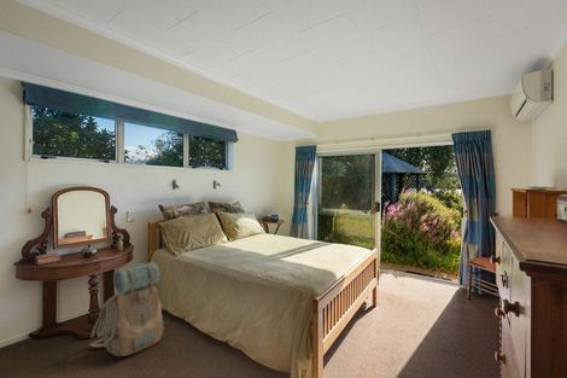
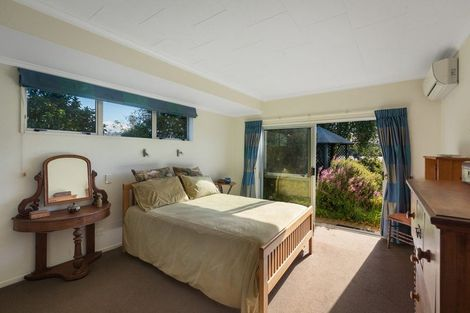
- backpack [88,260,165,357]
